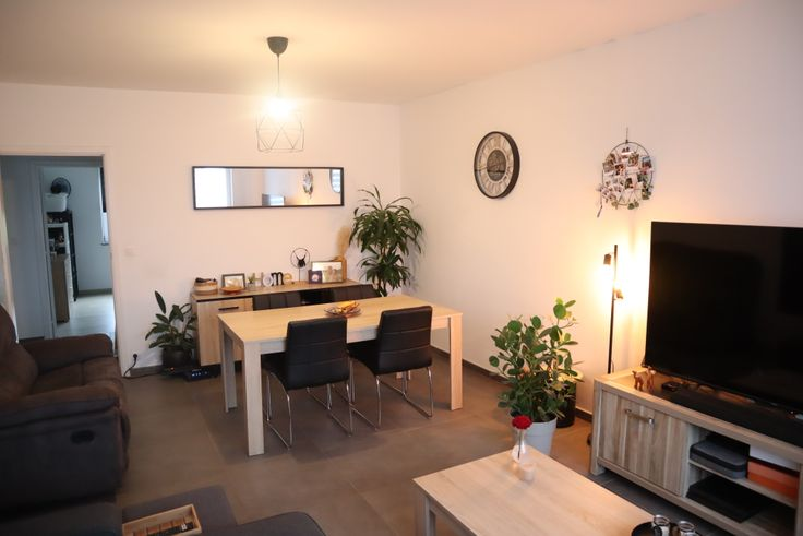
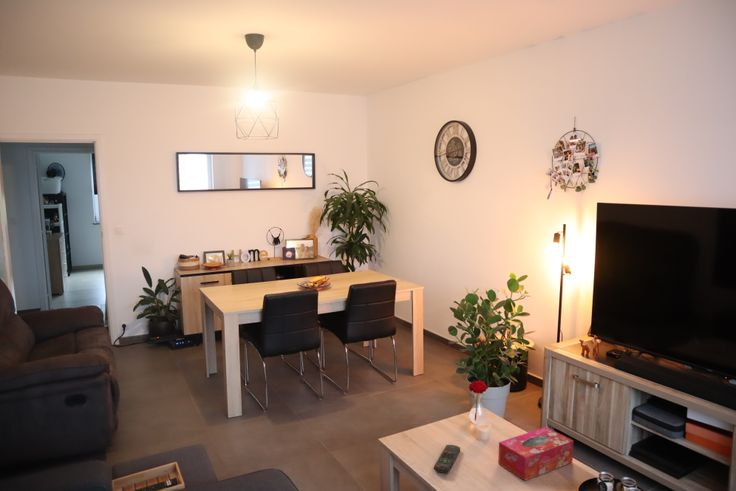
+ remote control [433,444,461,474]
+ tissue box [497,426,574,481]
